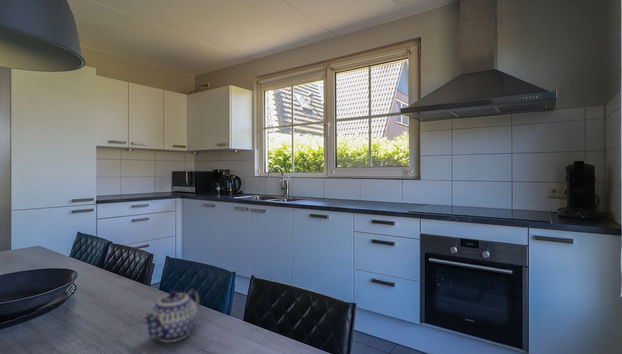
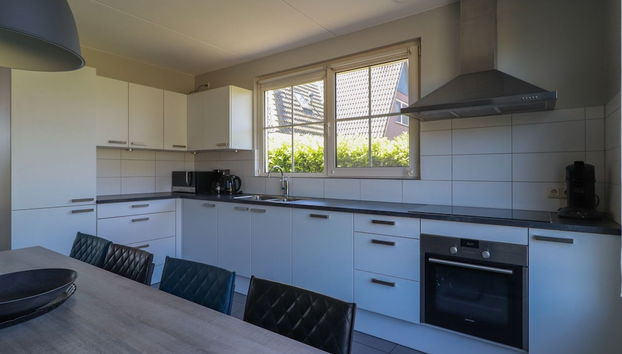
- teapot [141,288,201,343]
